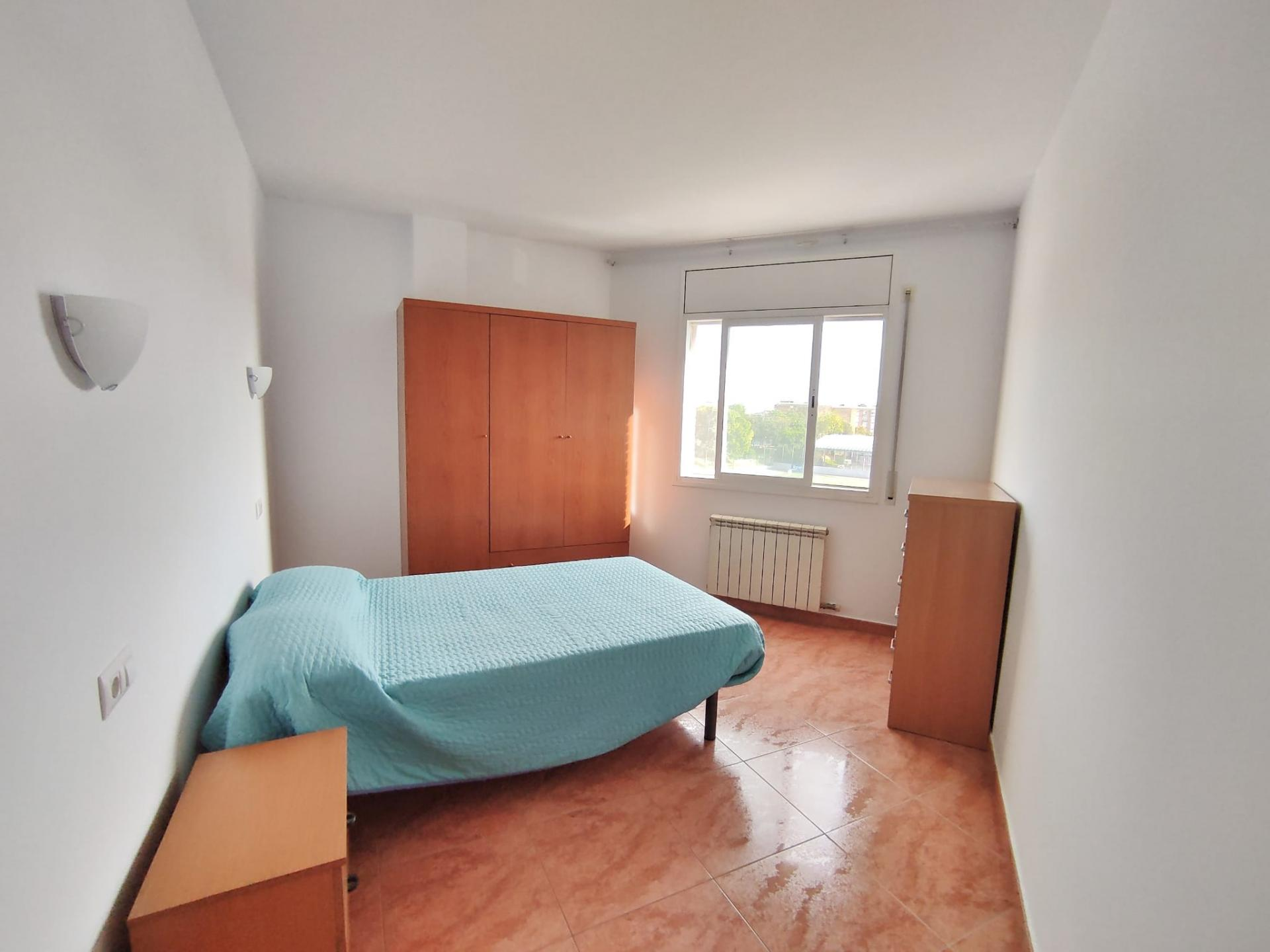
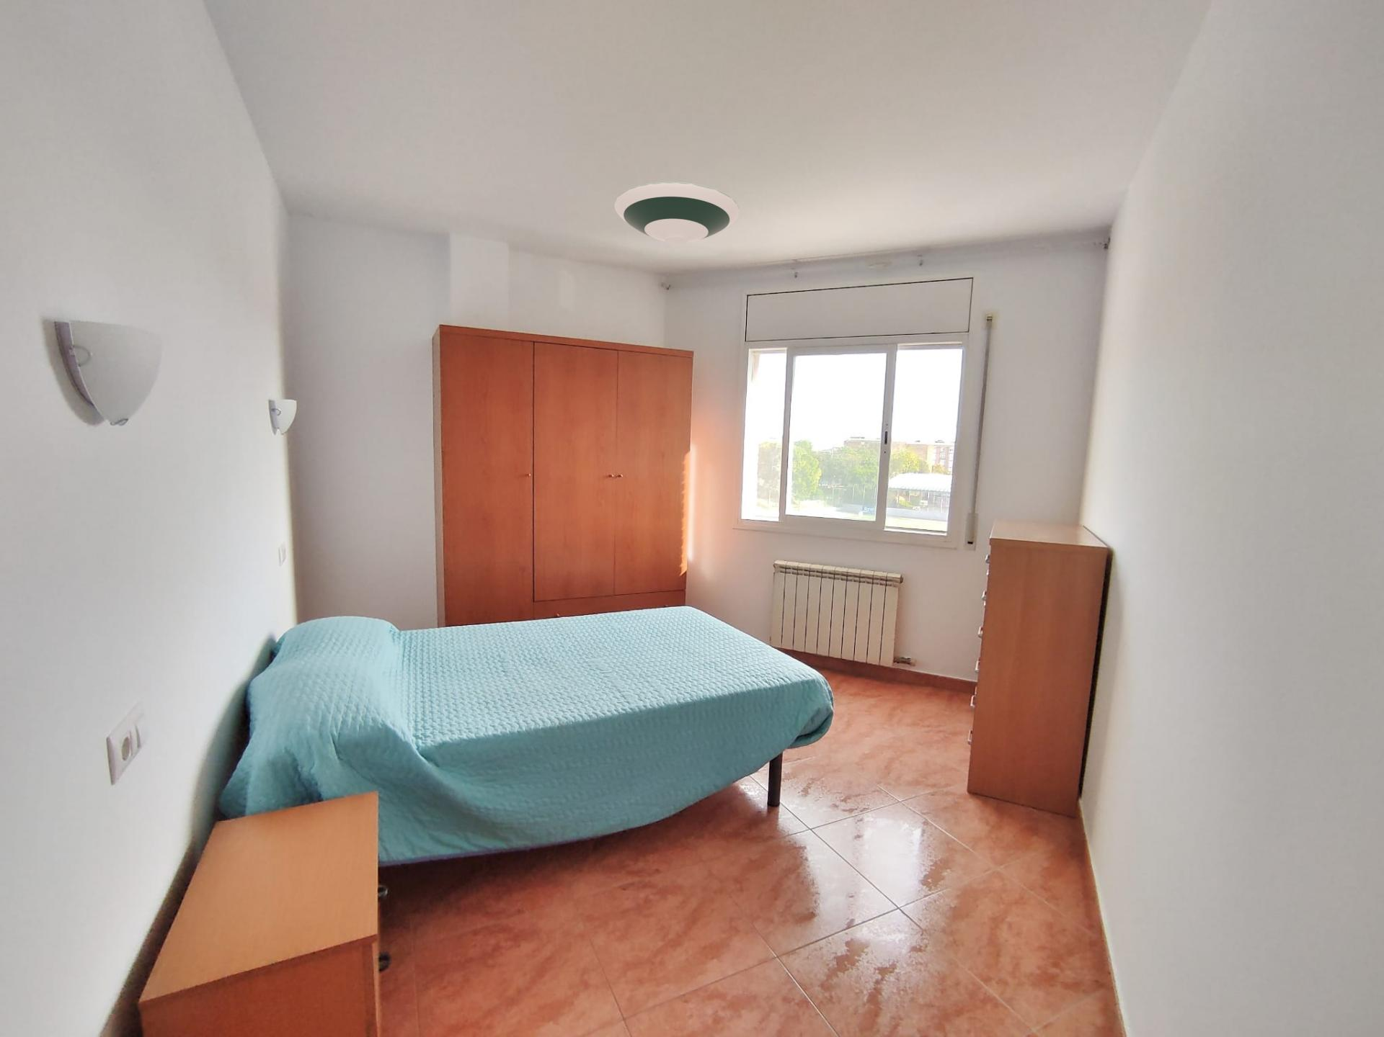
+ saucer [614,182,740,246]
